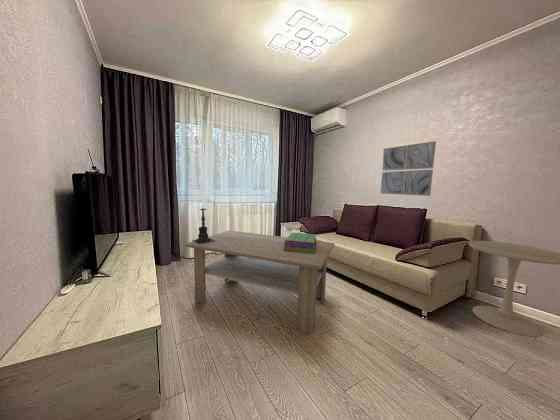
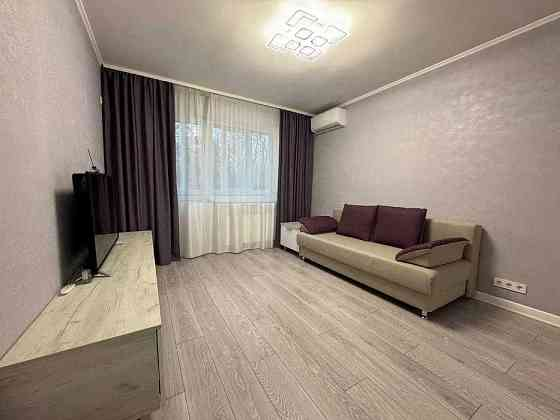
- candle holder [190,207,216,244]
- side table [468,240,560,338]
- coffee table [183,229,335,335]
- wall art [379,140,437,197]
- stack of books [284,232,318,253]
